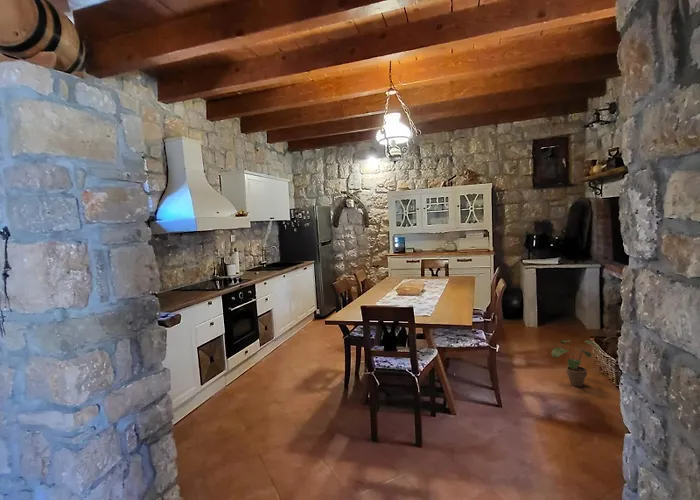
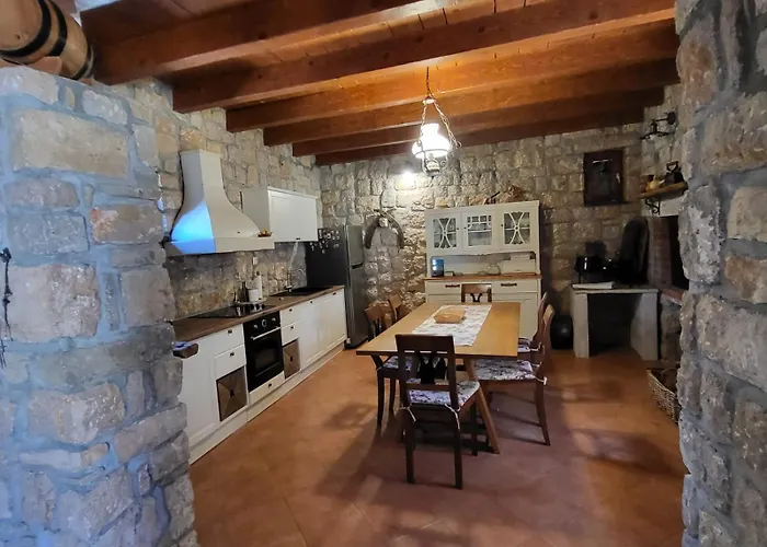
- potted plant [551,339,601,387]
